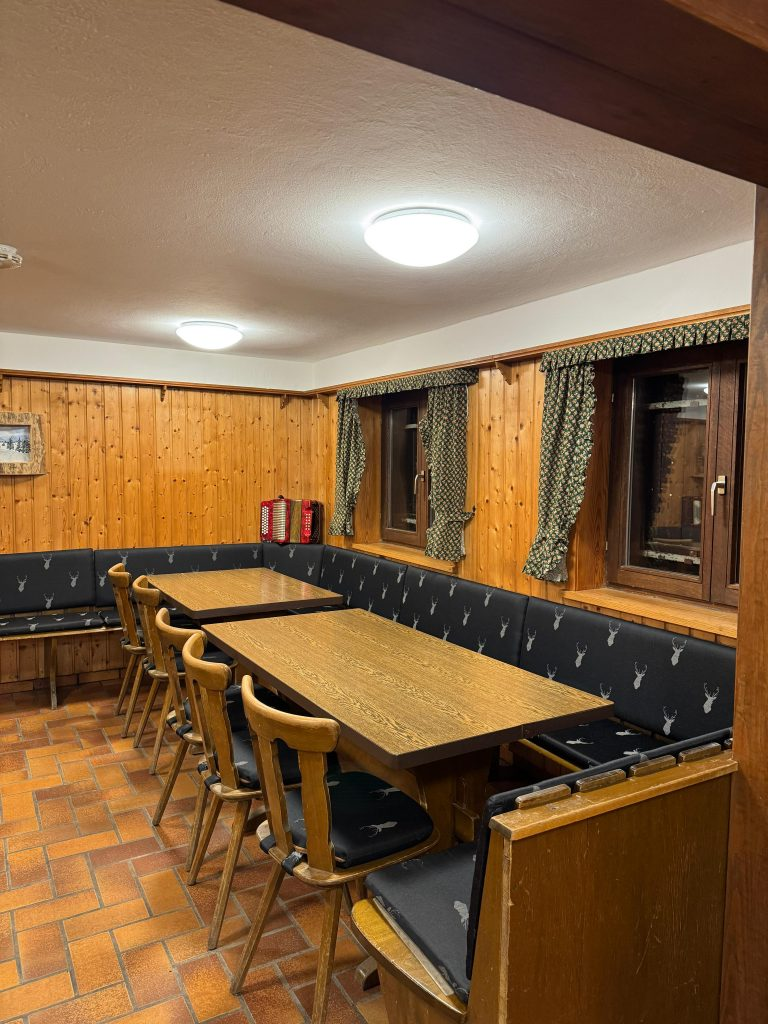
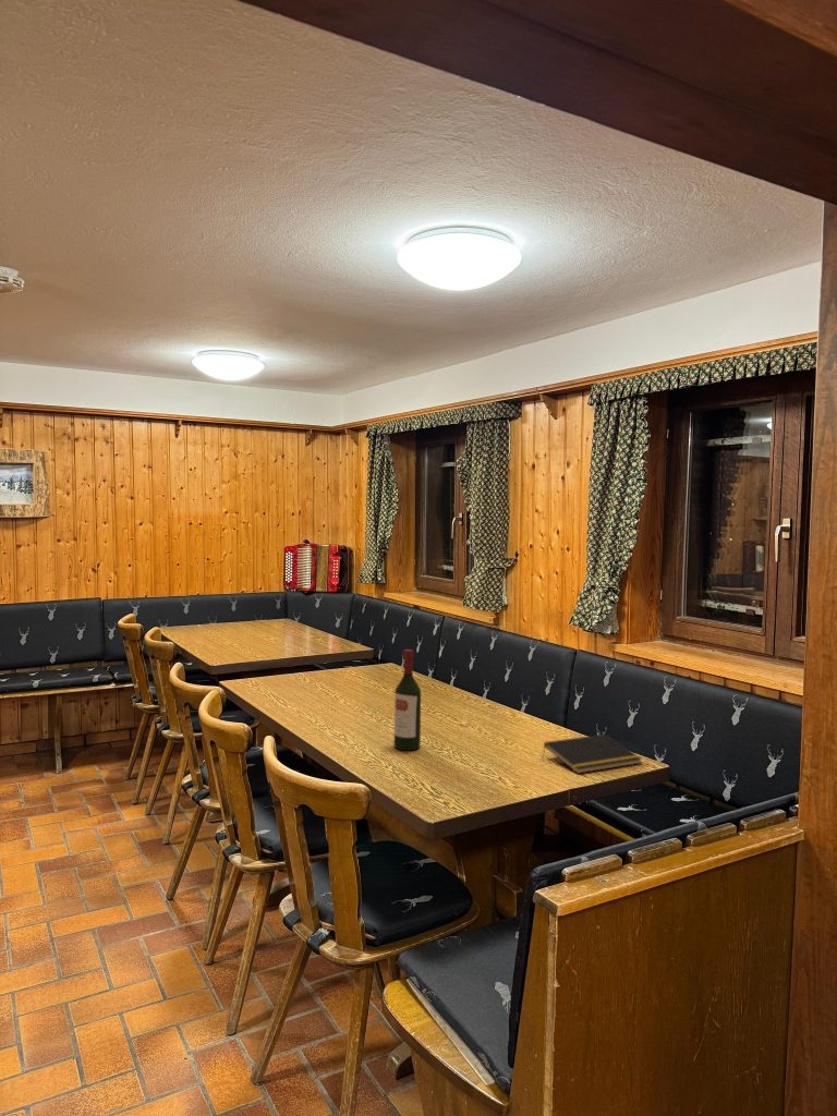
+ notepad [542,732,643,775]
+ wine bottle [393,648,422,751]
